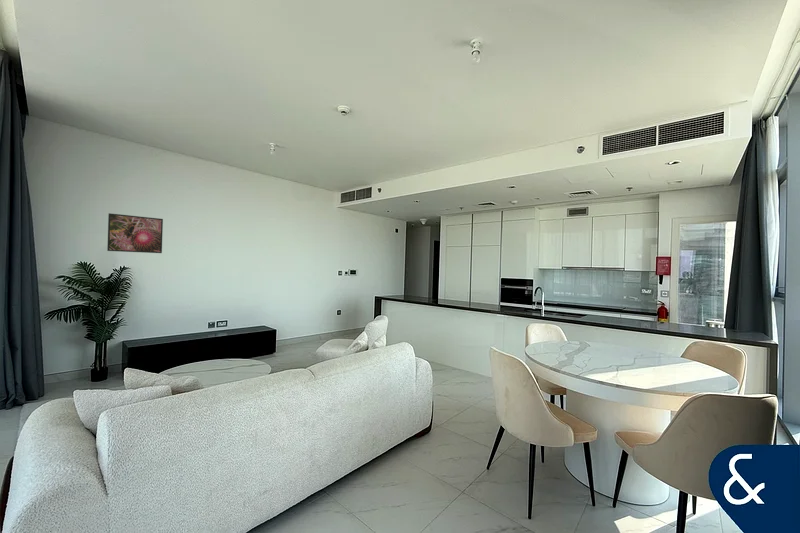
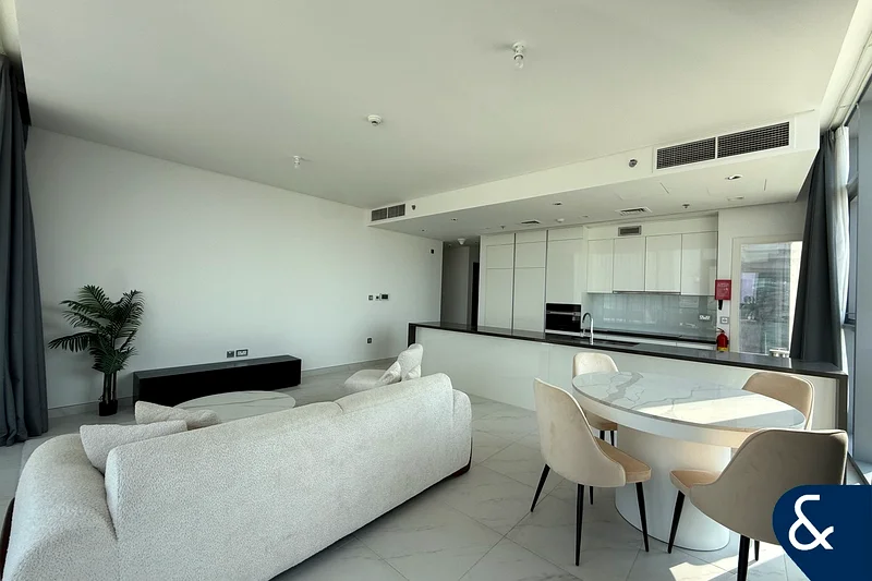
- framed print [106,212,164,254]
